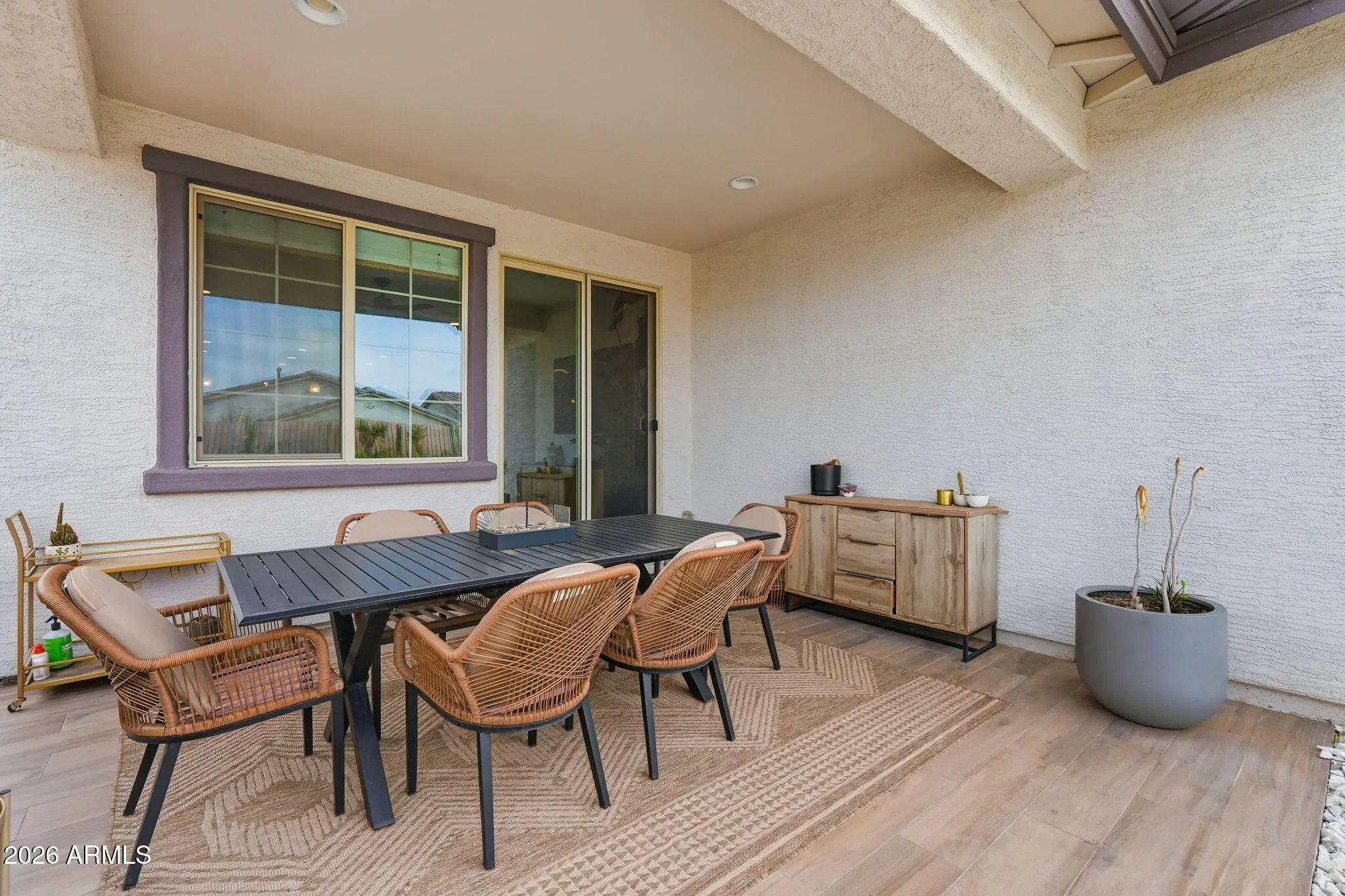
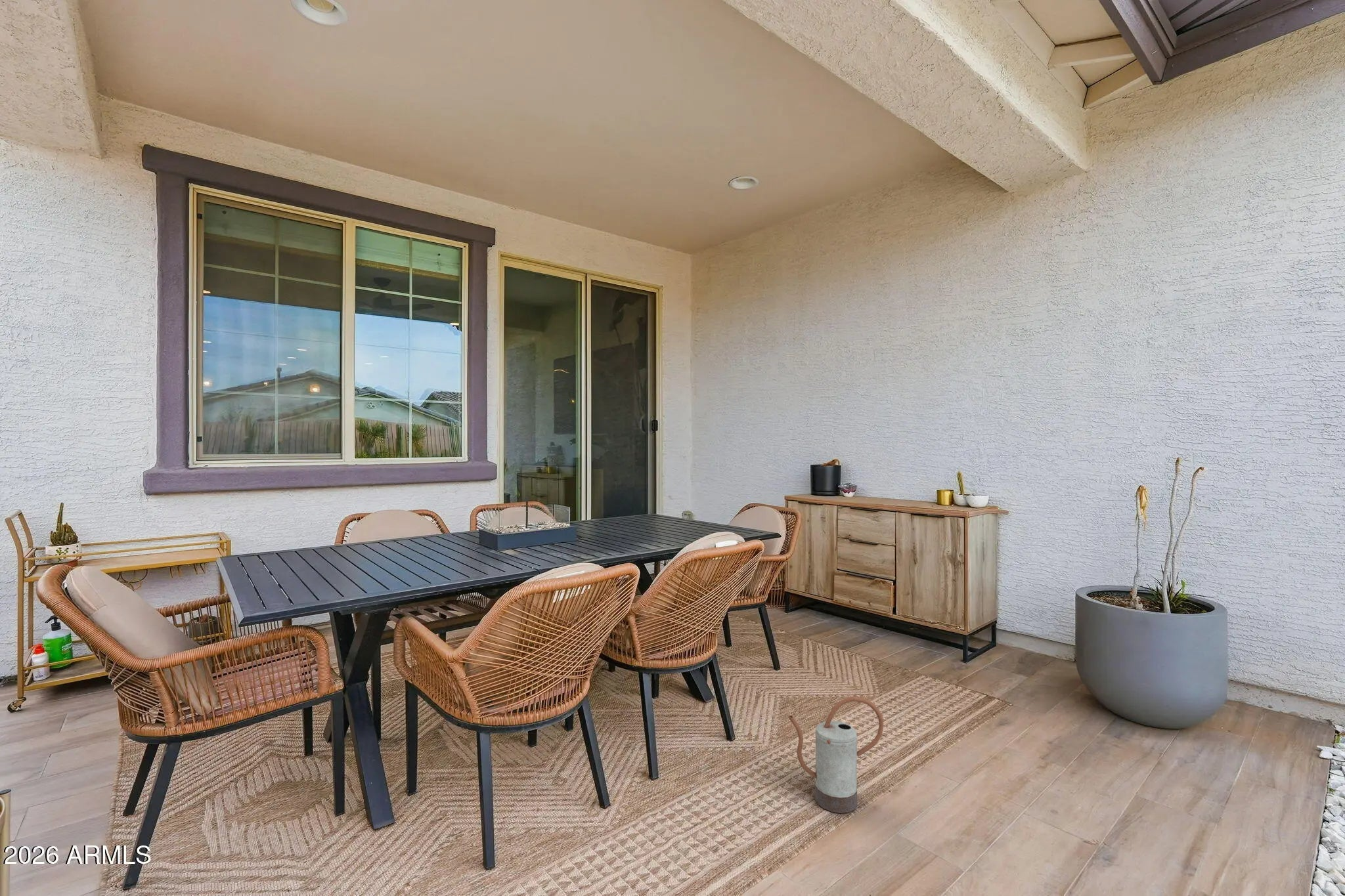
+ watering can [787,696,884,814]
